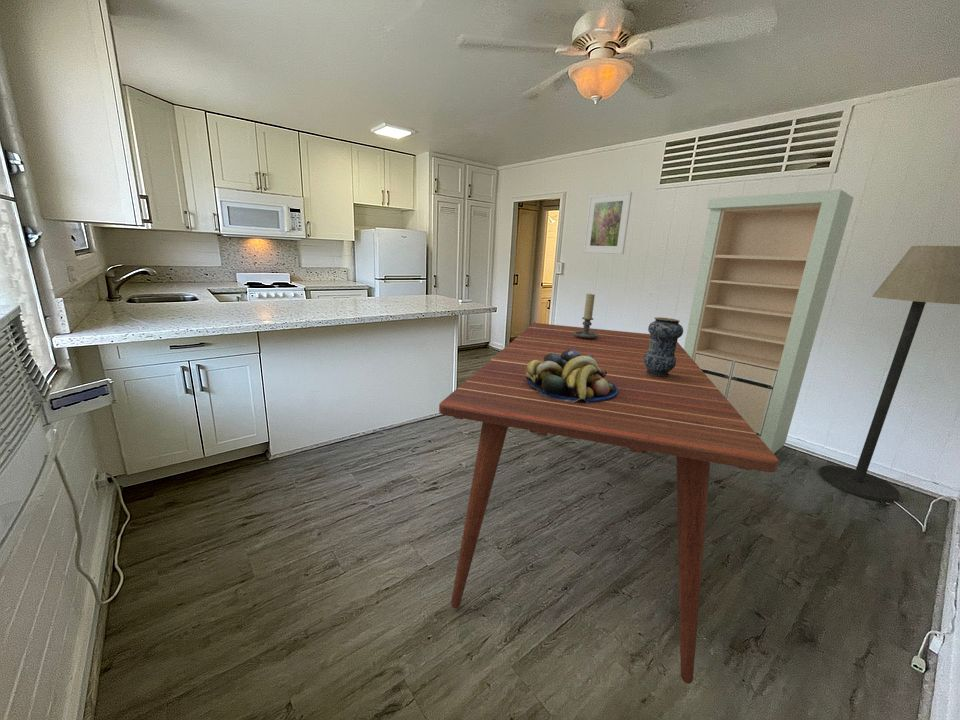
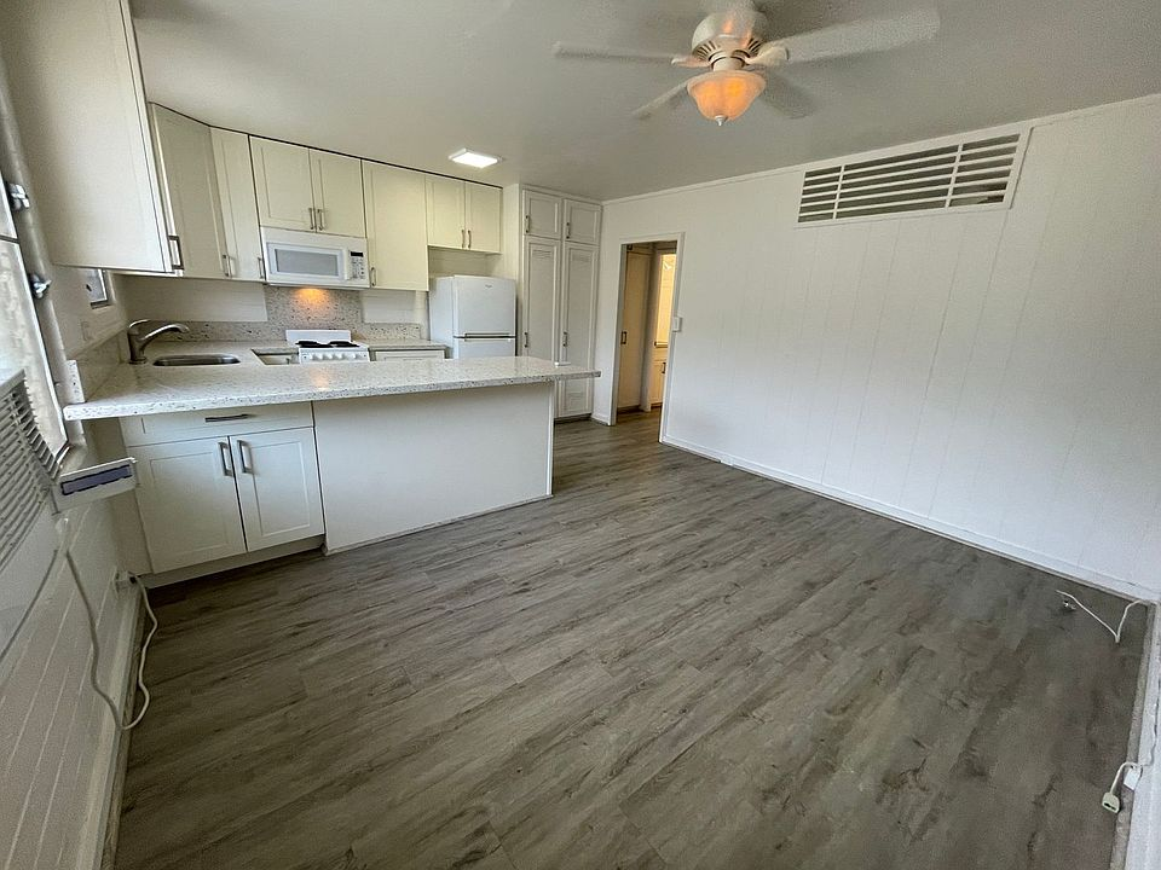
- vase [644,316,684,377]
- fruit bowl [526,350,618,403]
- dining table [438,322,780,685]
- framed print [582,191,633,255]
- candle holder [574,293,598,339]
- floor lamp [818,245,960,503]
- storage cabinet [683,189,854,454]
